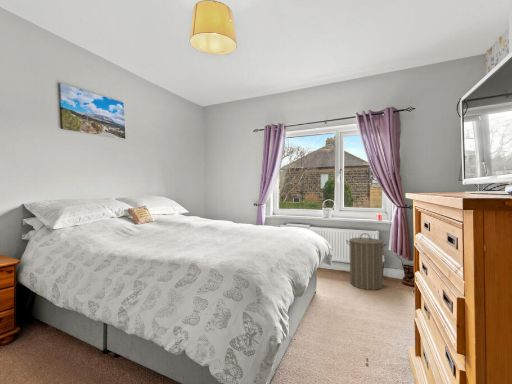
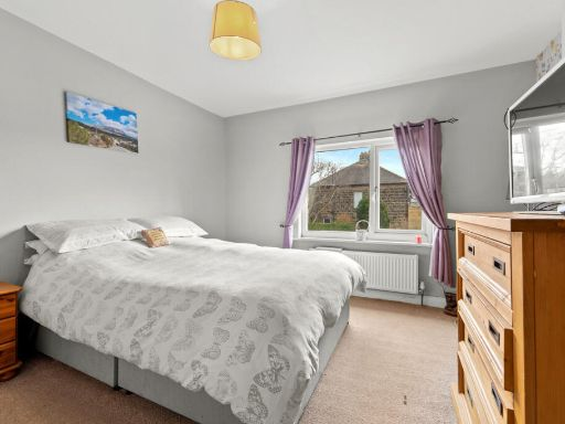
- laundry hamper [345,232,388,291]
